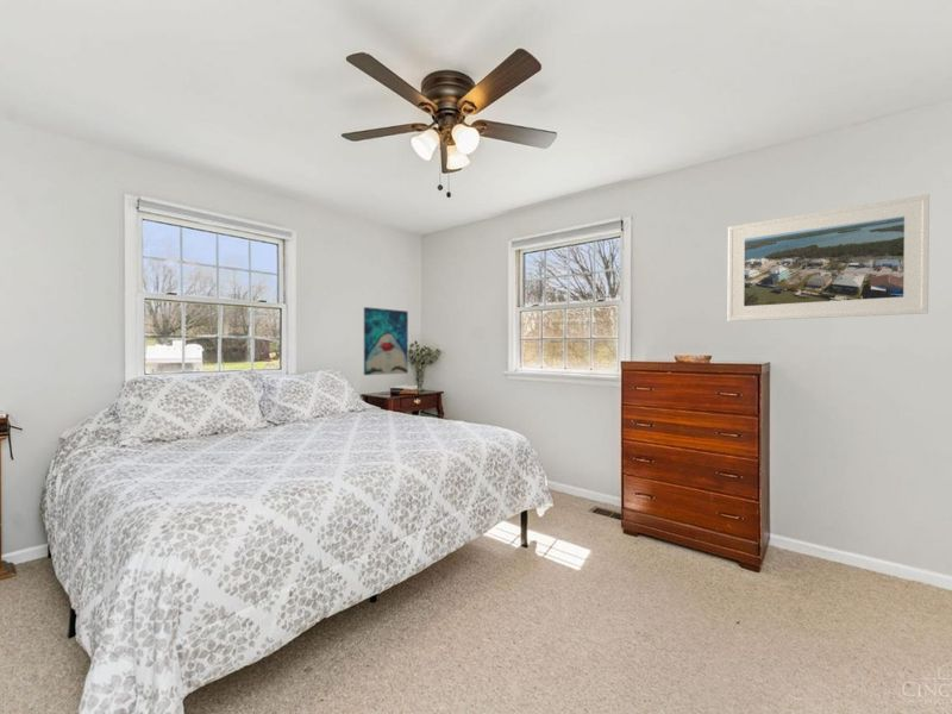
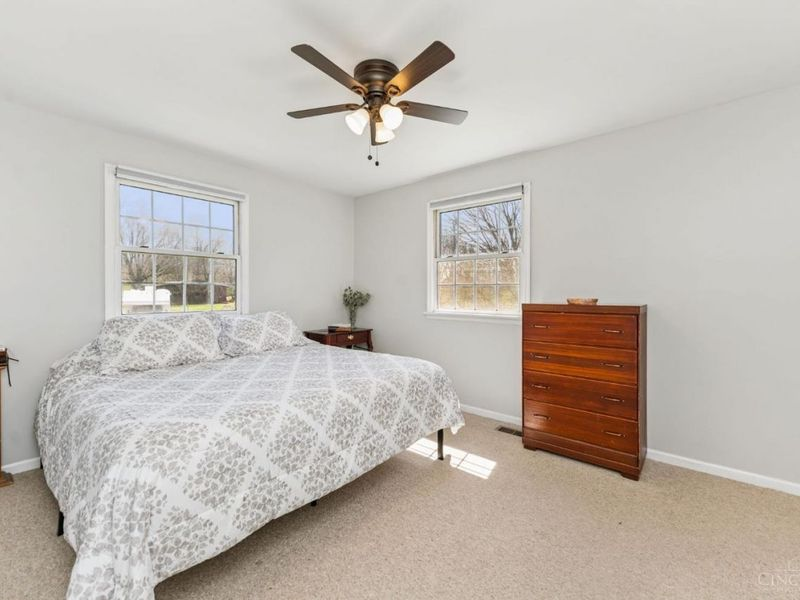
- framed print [726,193,931,322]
- wall art [363,306,409,376]
